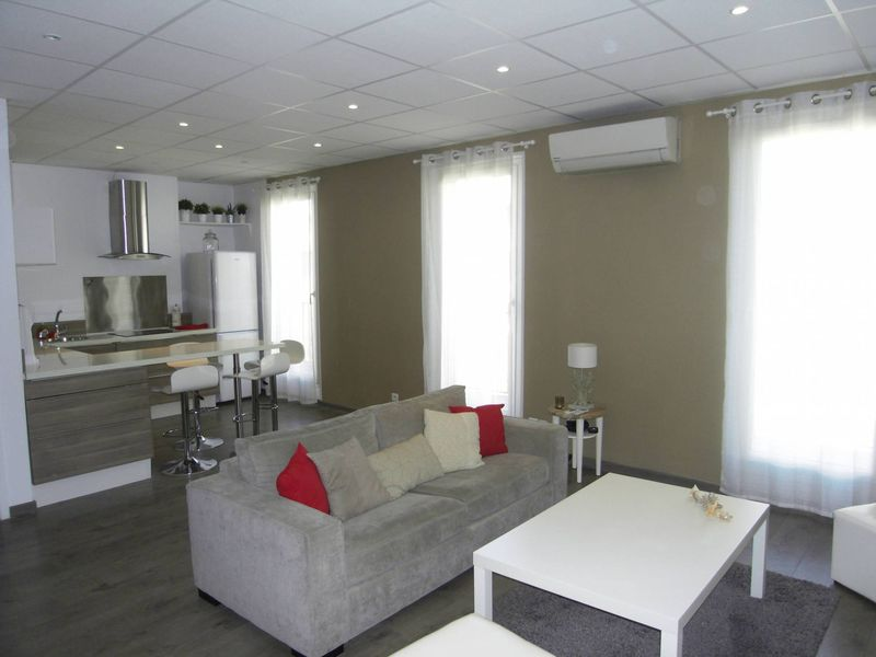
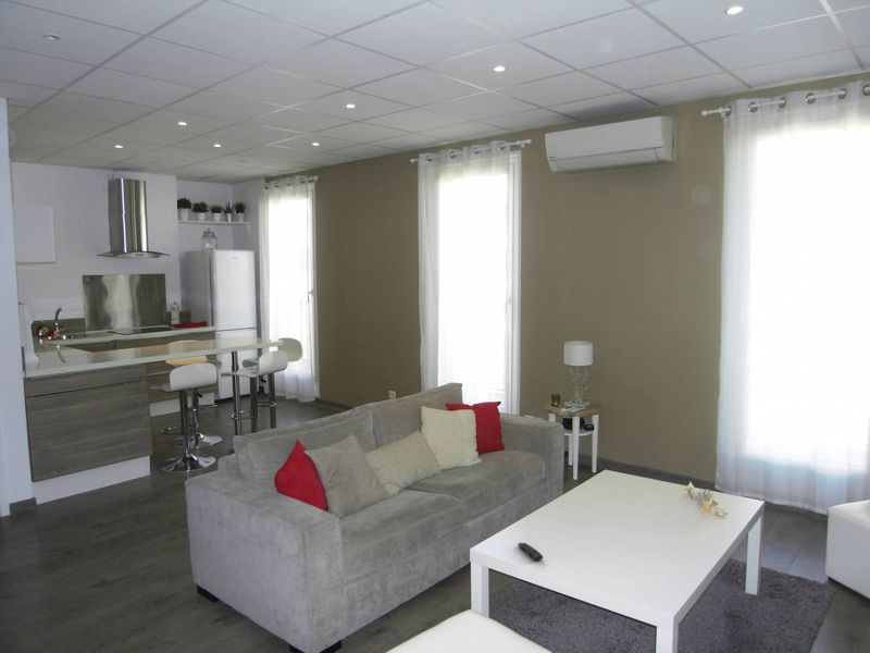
+ remote control [517,542,544,562]
